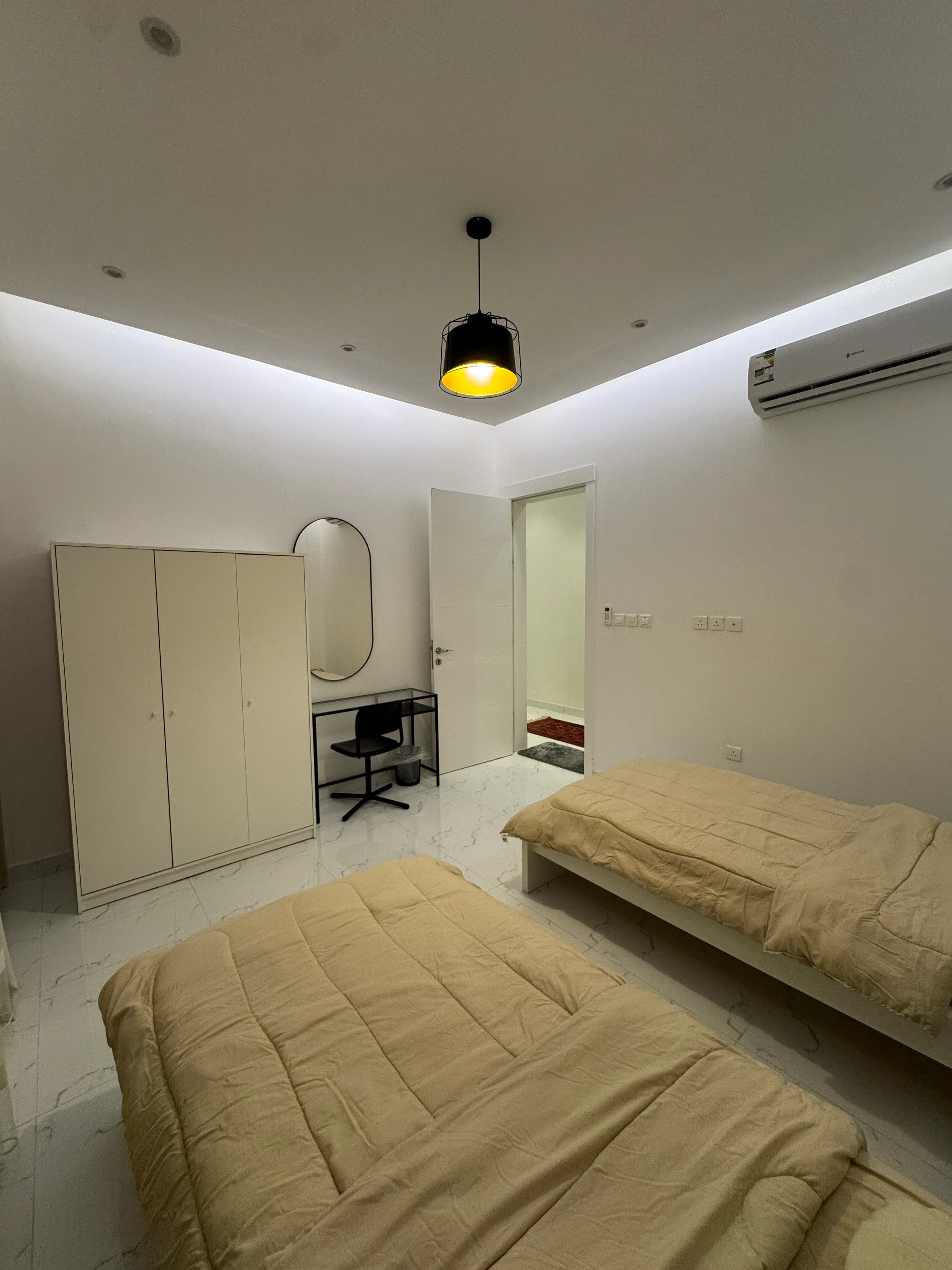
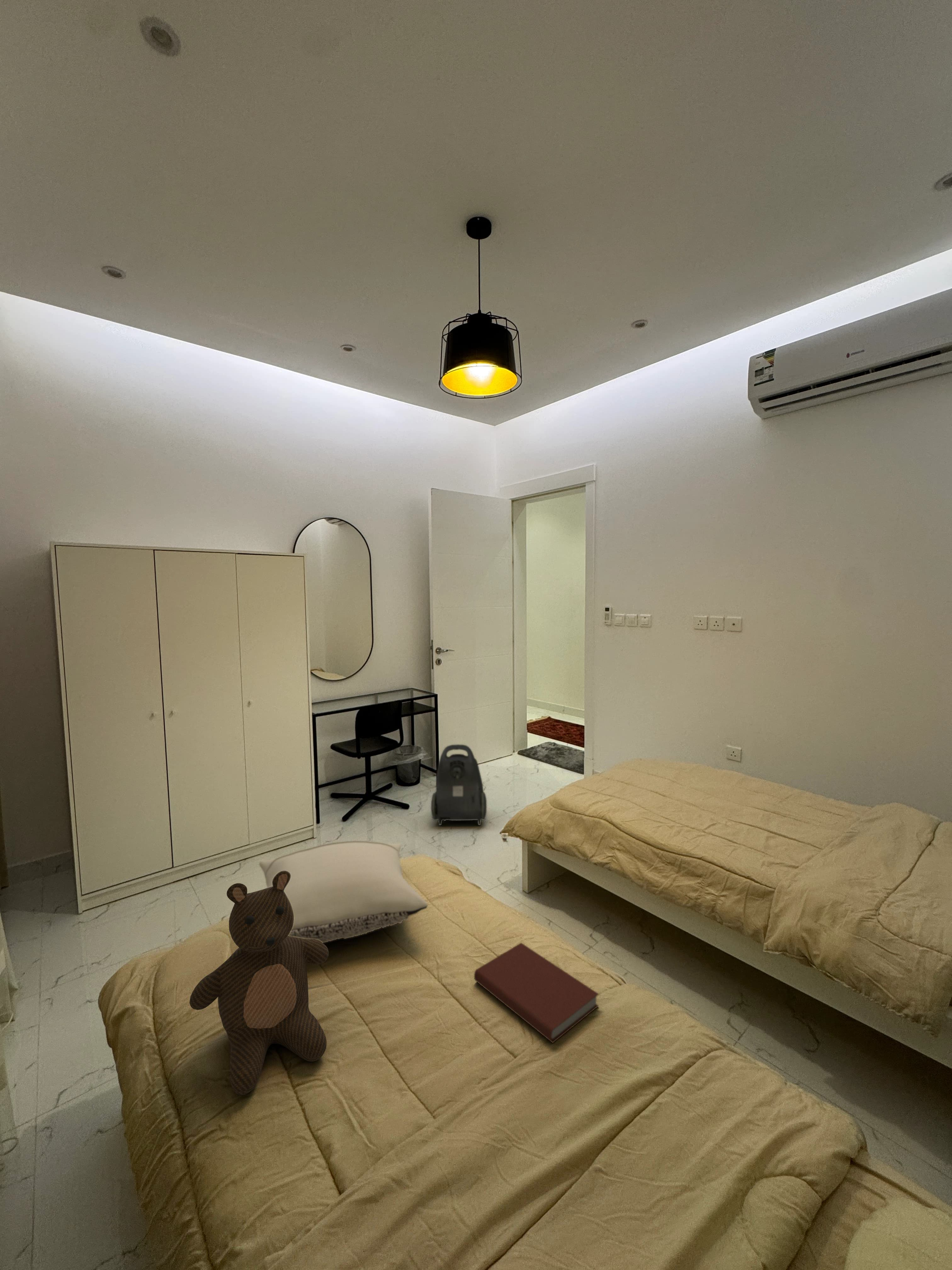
+ pillow [259,841,428,943]
+ vacuum cleaner [431,744,487,826]
+ book [474,942,599,1043]
+ stuffed bear [189,871,329,1095]
